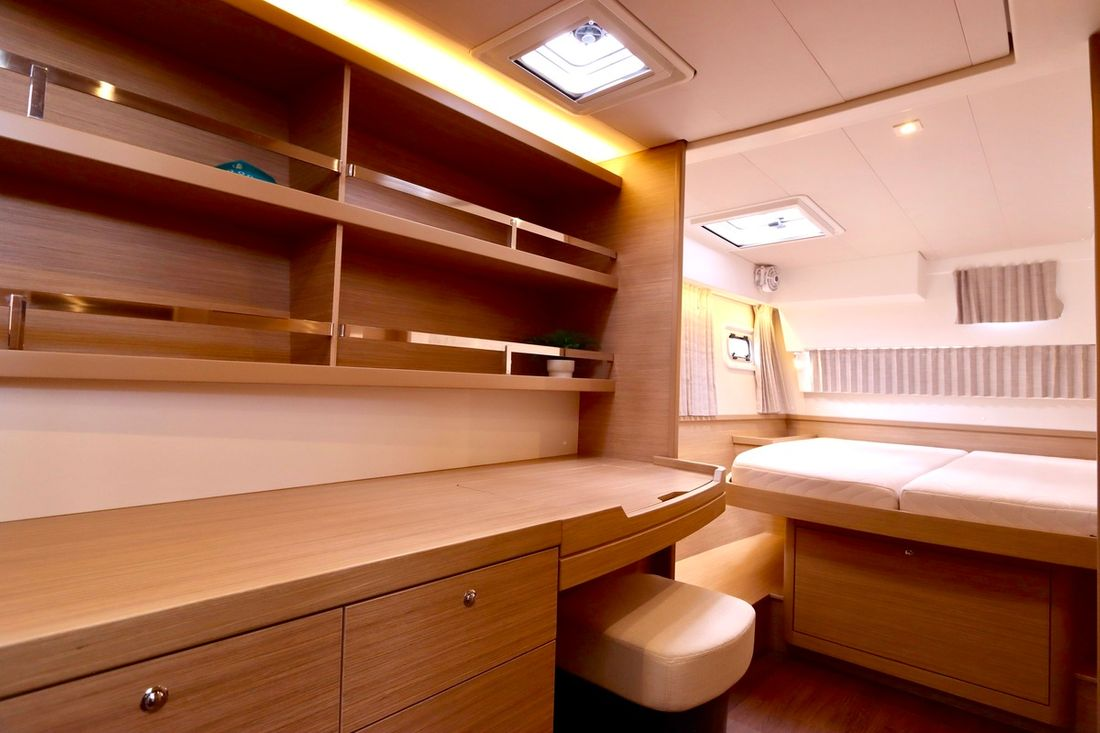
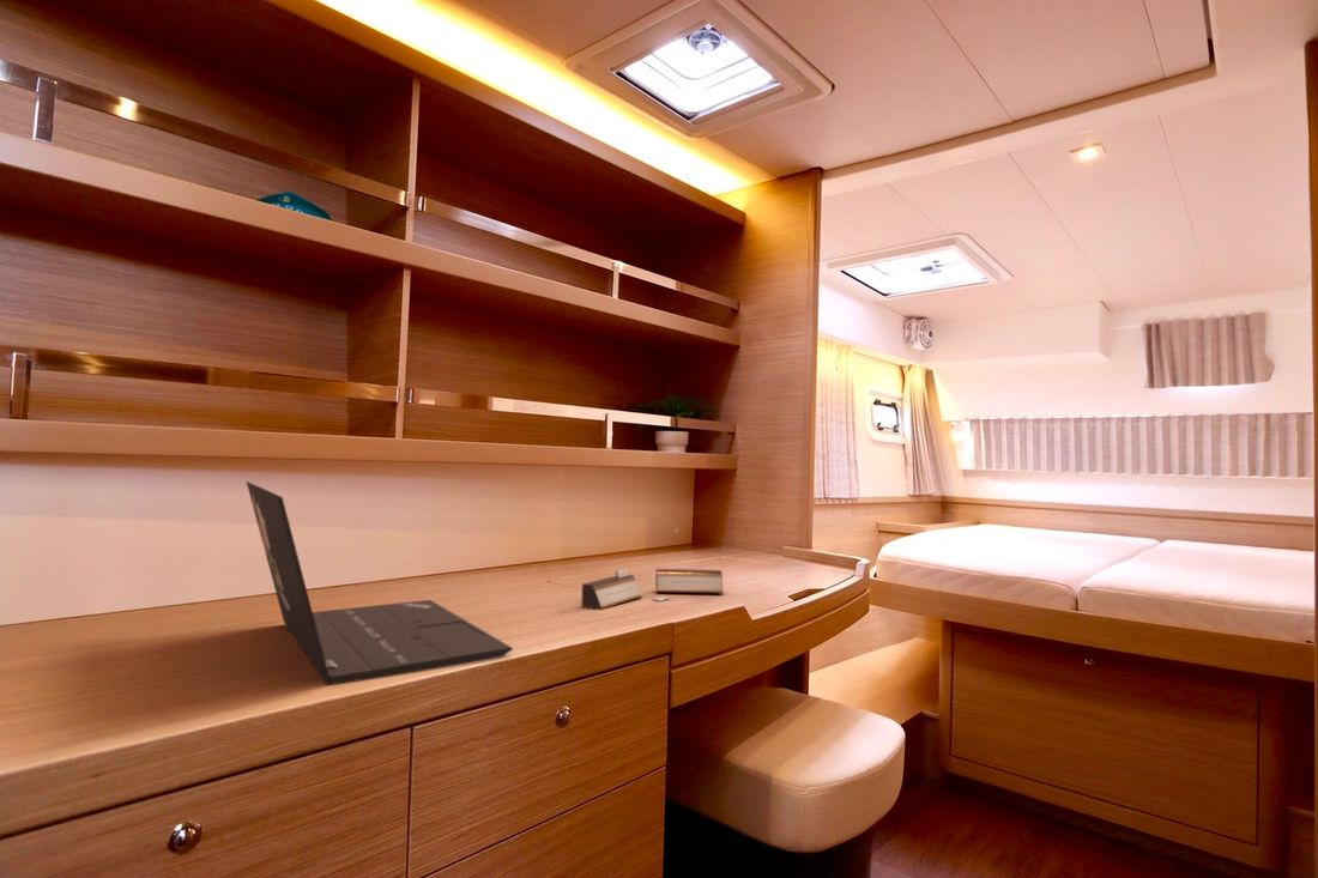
+ desk organizer [580,568,724,611]
+ laptop [246,480,514,686]
